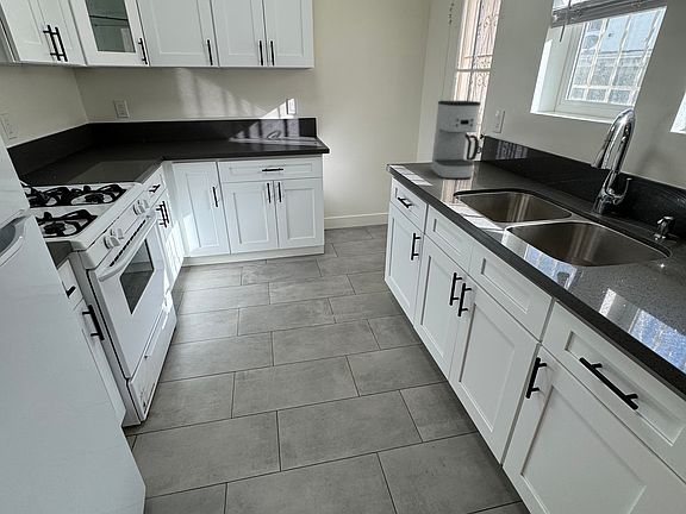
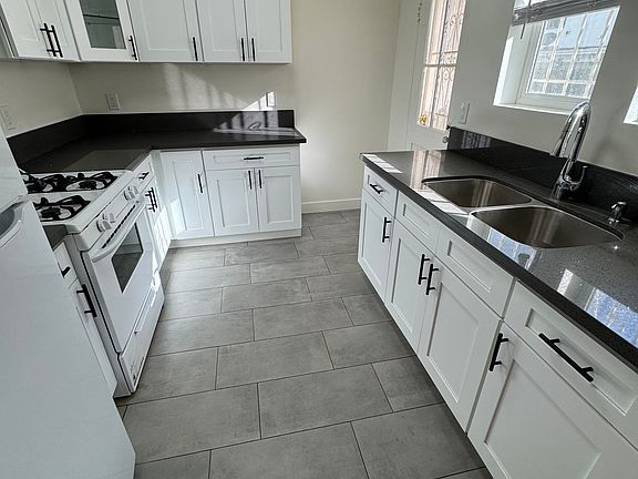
- coffee maker [430,100,482,180]
